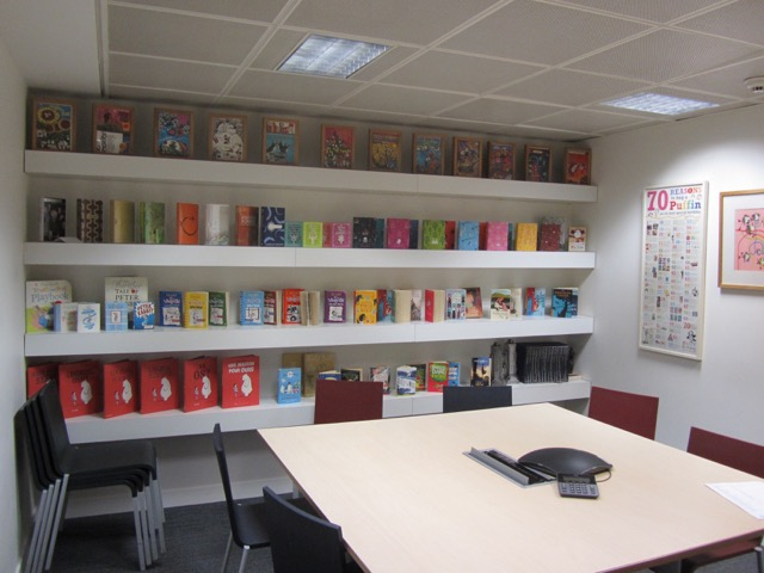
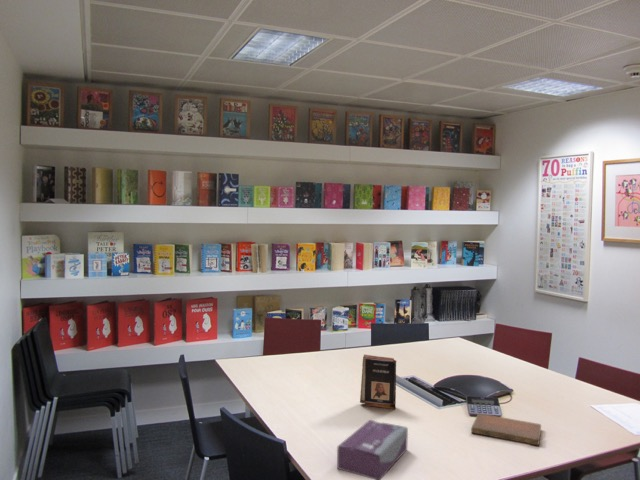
+ book [359,353,397,410]
+ tissue box [336,419,409,480]
+ notebook [470,413,542,447]
